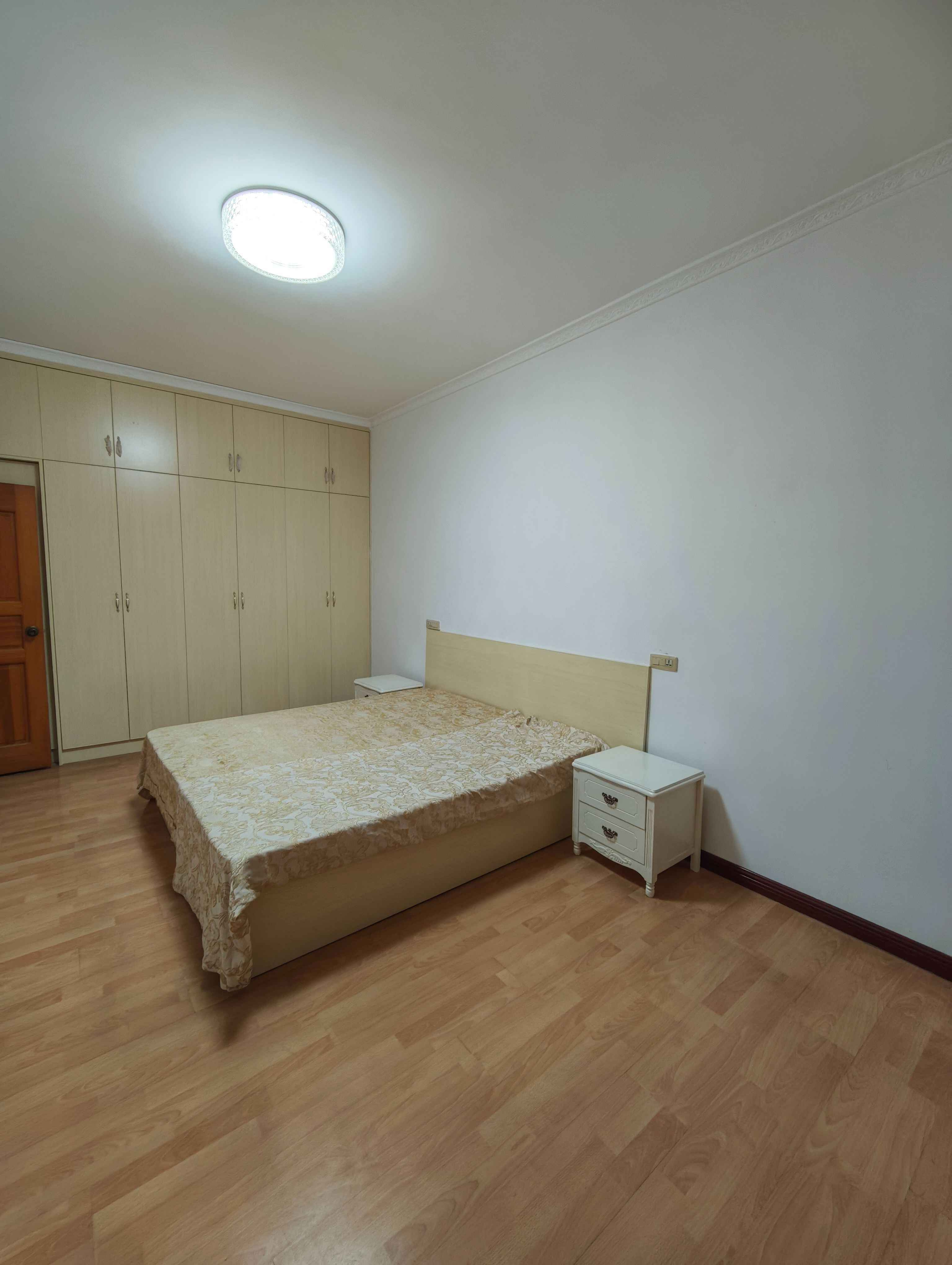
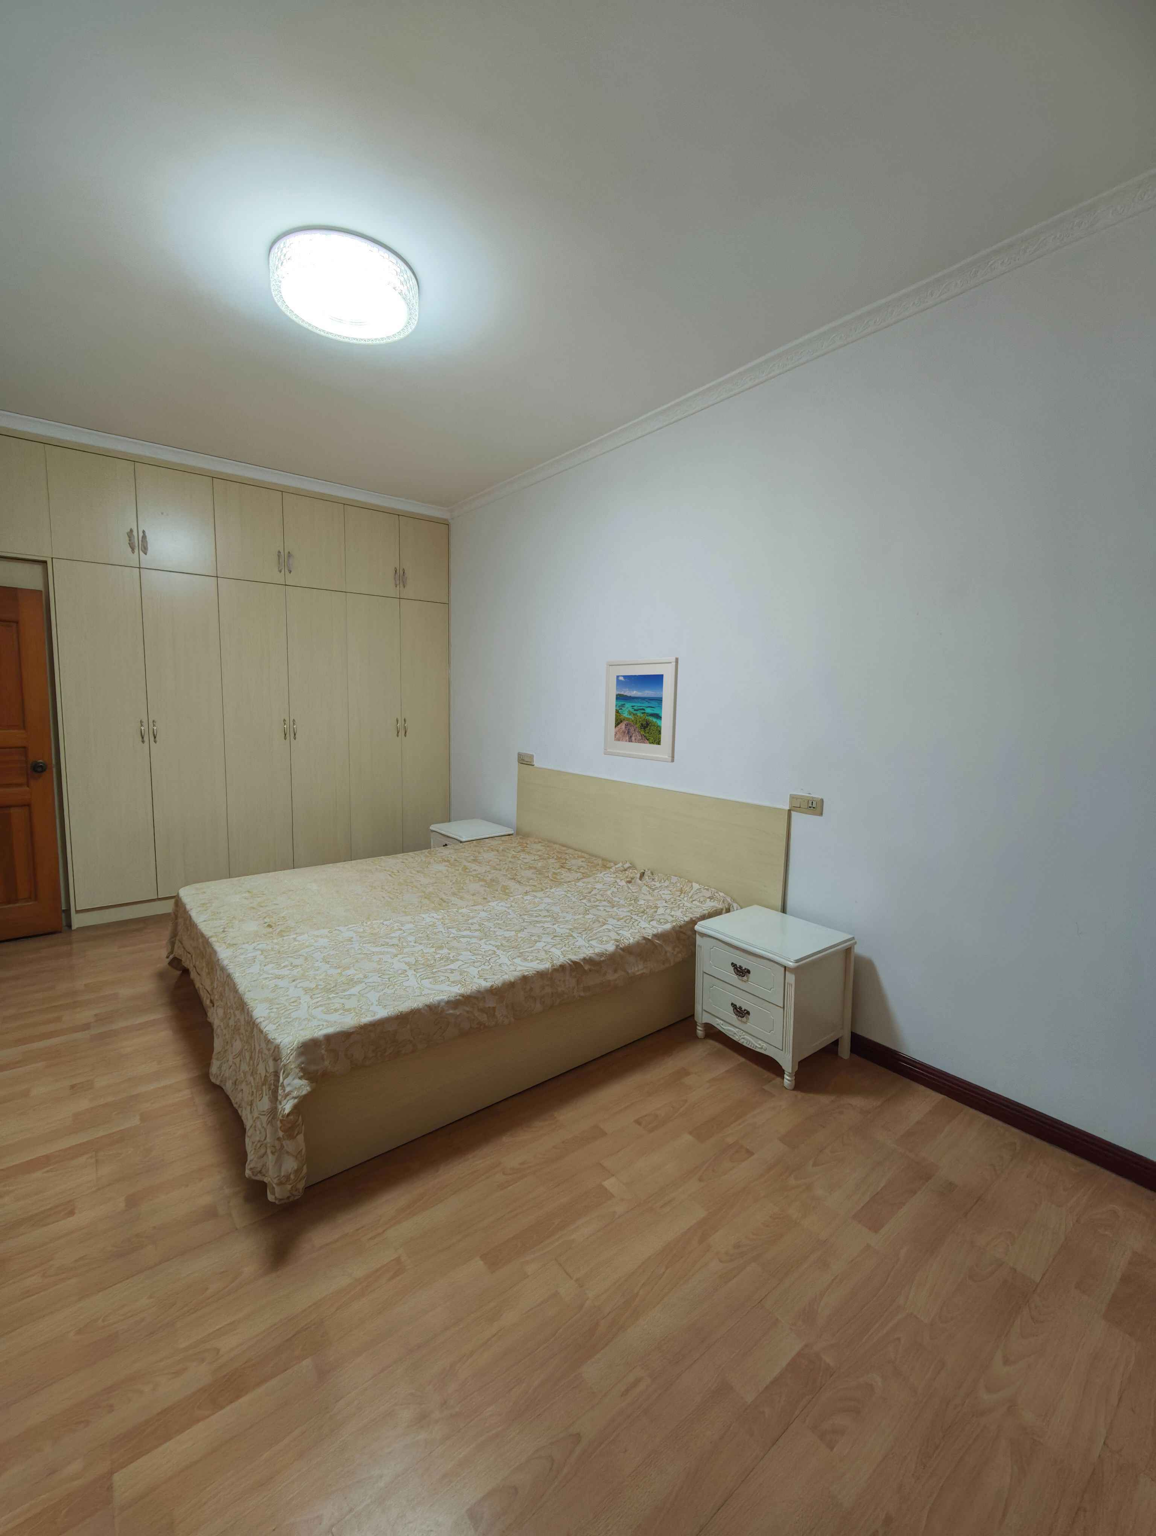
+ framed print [604,657,679,763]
